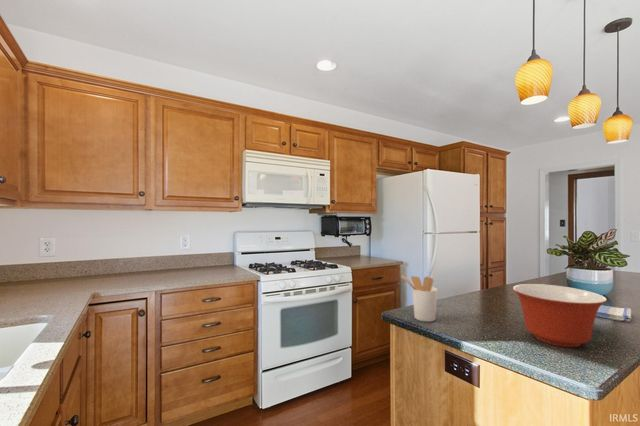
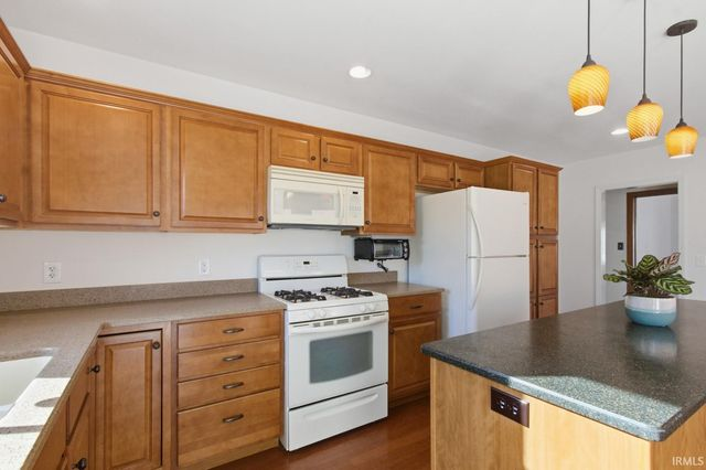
- dish towel [596,304,633,323]
- mixing bowl [512,283,608,348]
- utensil holder [401,274,438,323]
